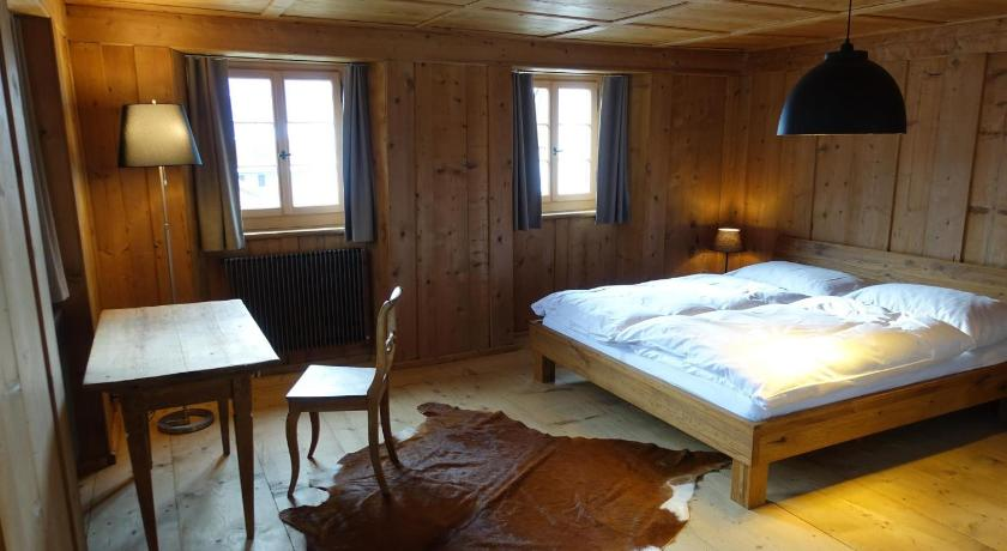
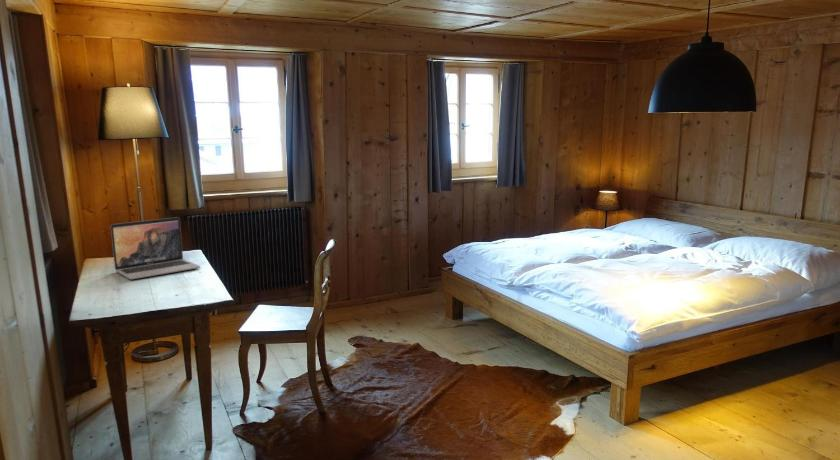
+ laptop [110,216,201,280]
